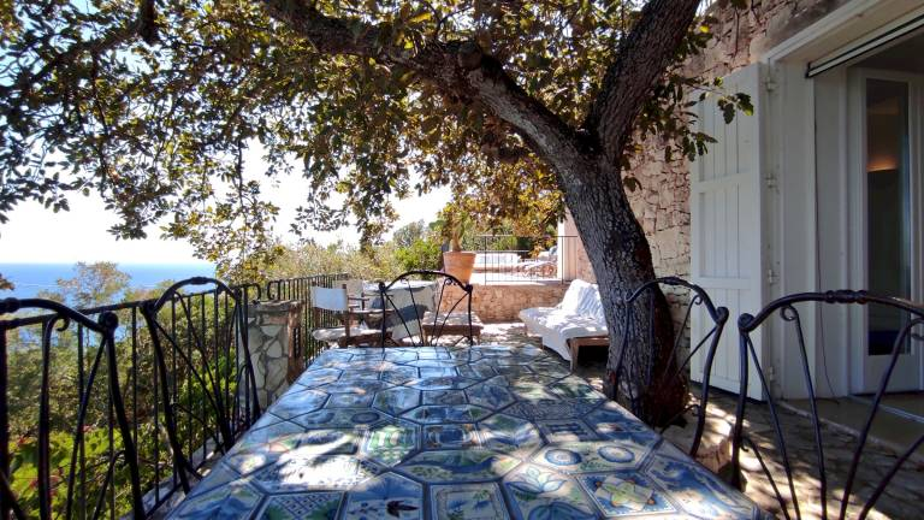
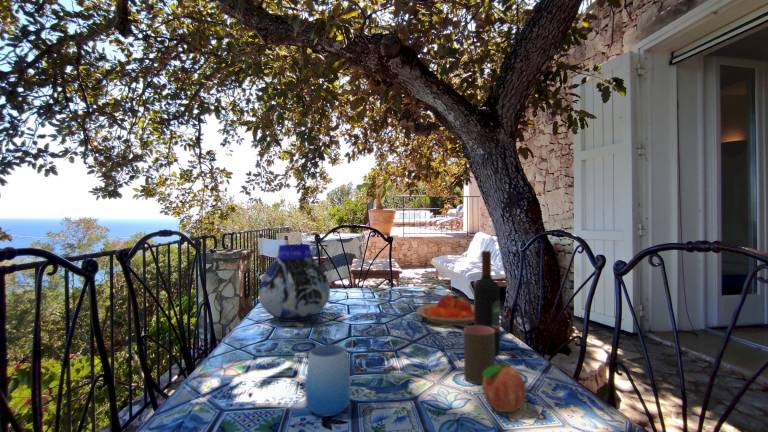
+ cup [304,344,352,417]
+ cup [463,325,496,386]
+ plate [416,295,474,327]
+ fruit [482,358,527,413]
+ vase [258,243,331,323]
+ wine bottle [473,250,501,356]
